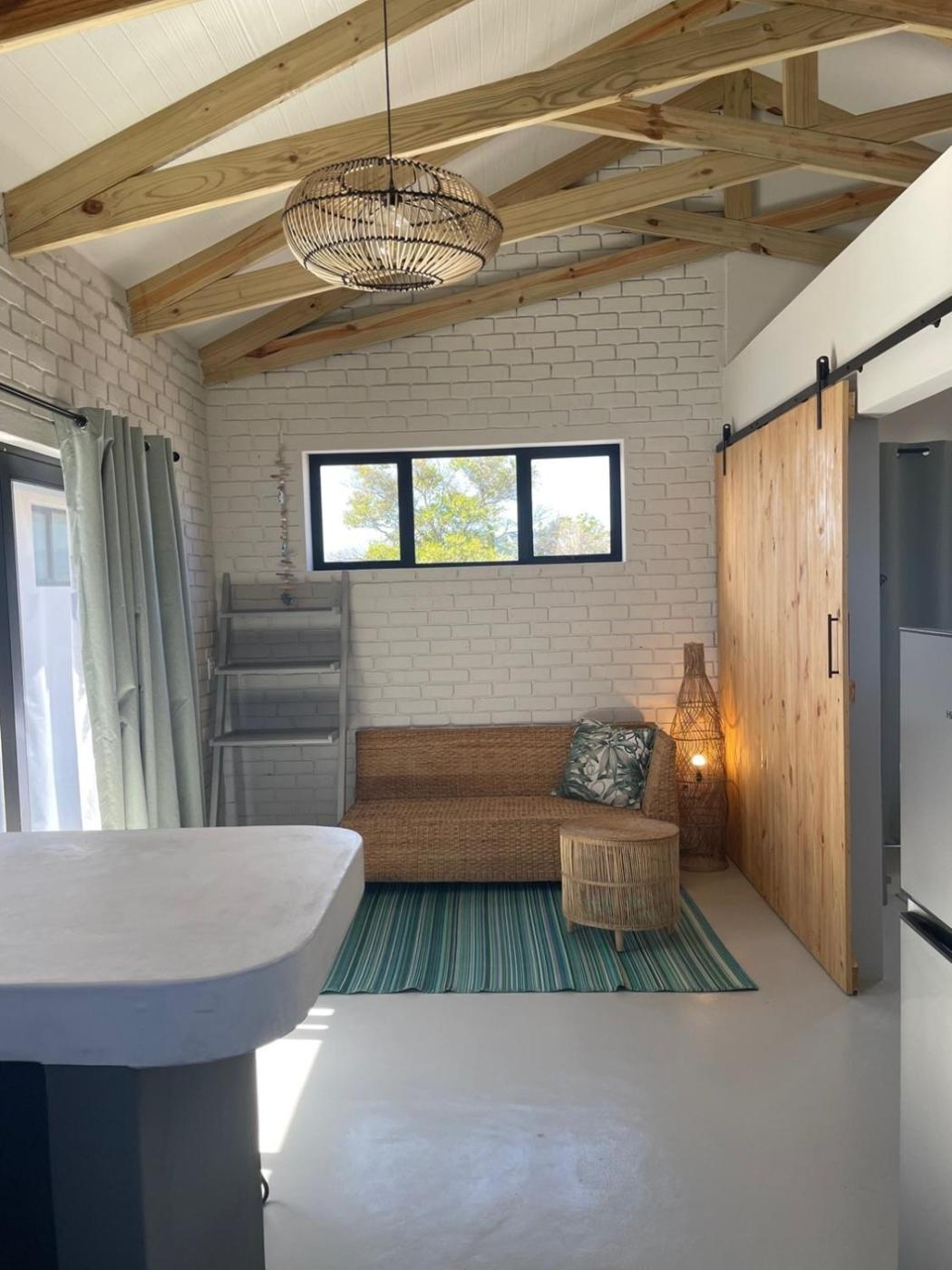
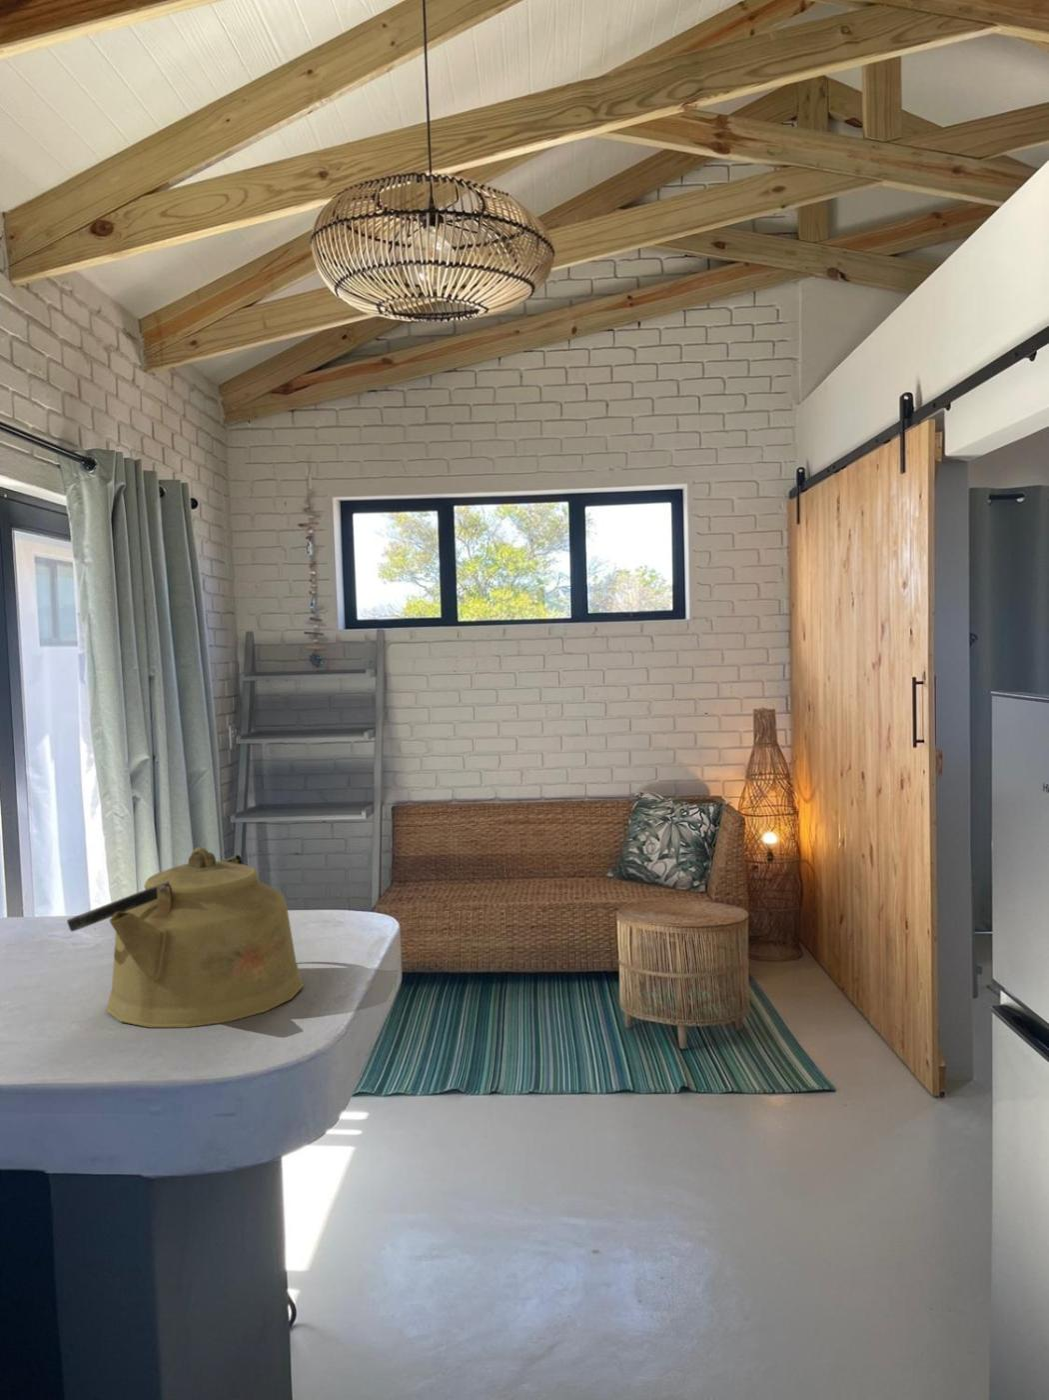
+ kettle [66,846,305,1029]
